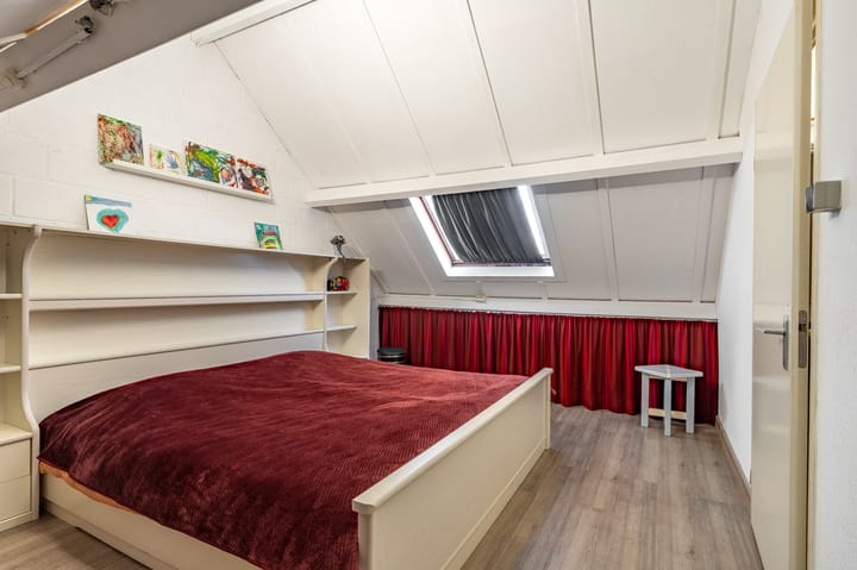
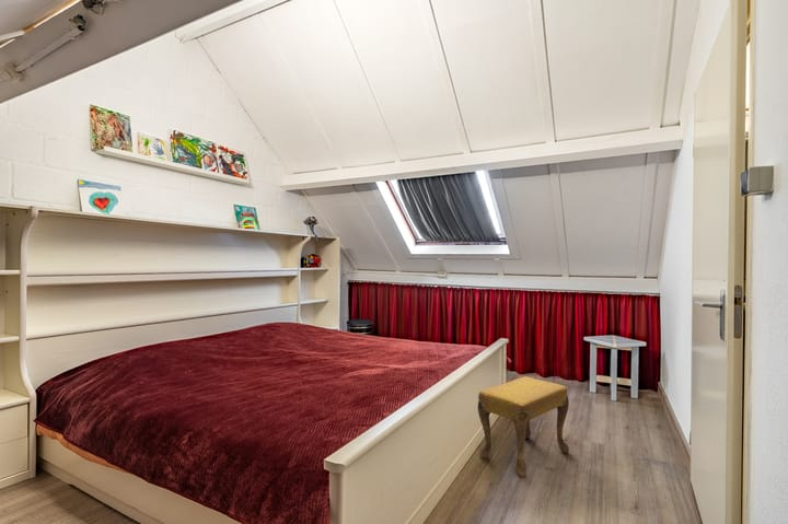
+ footstool [477,375,570,479]
